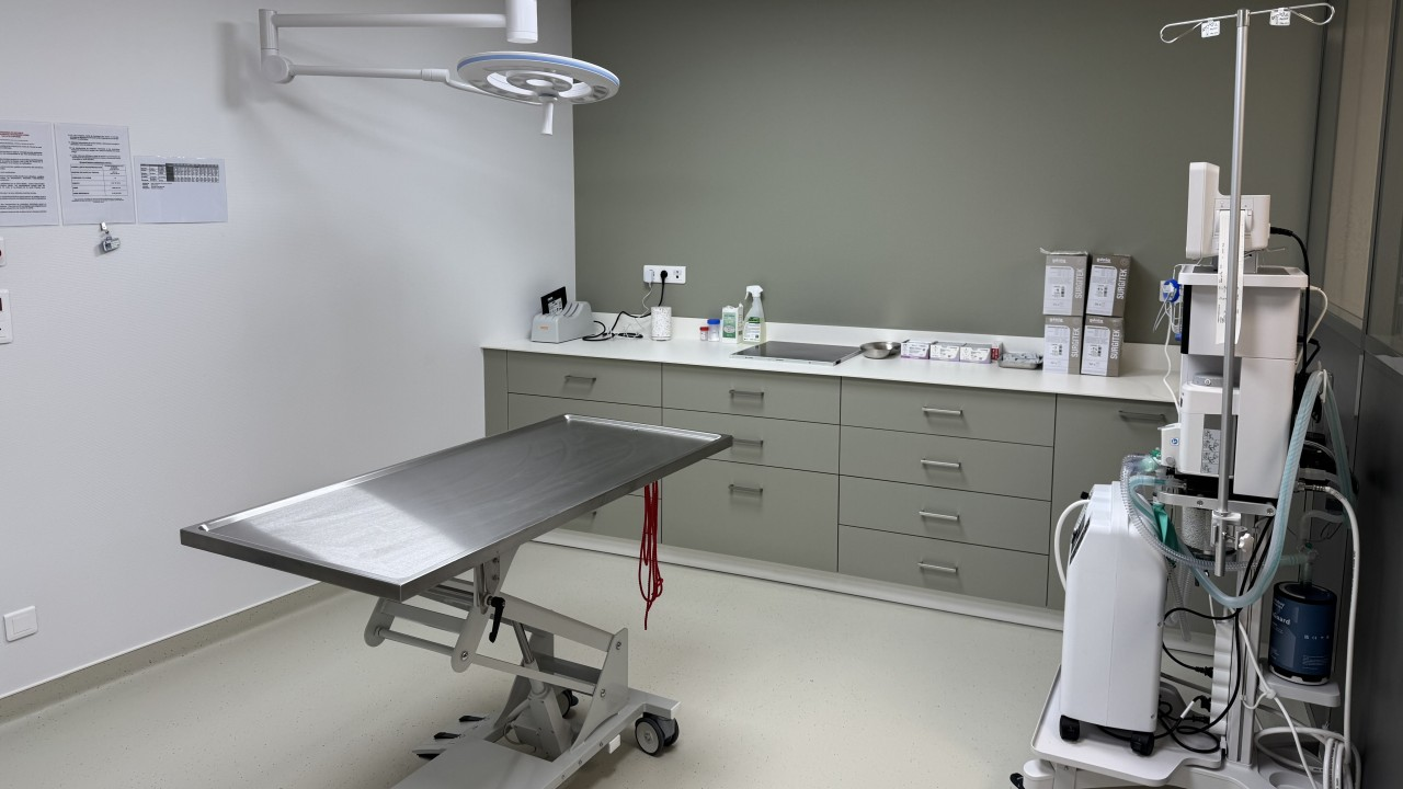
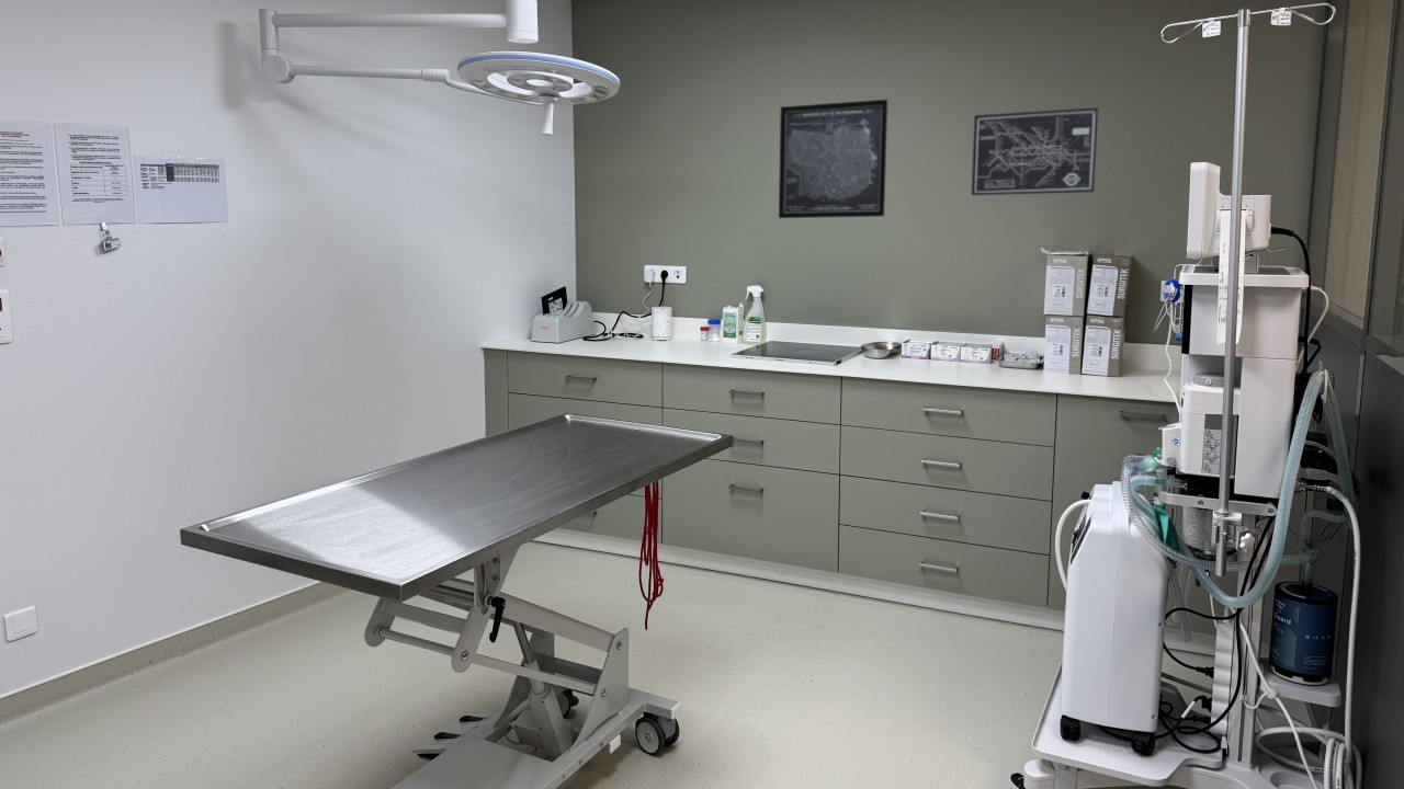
+ wall art [971,106,1099,196]
+ wall art [778,99,888,219]
